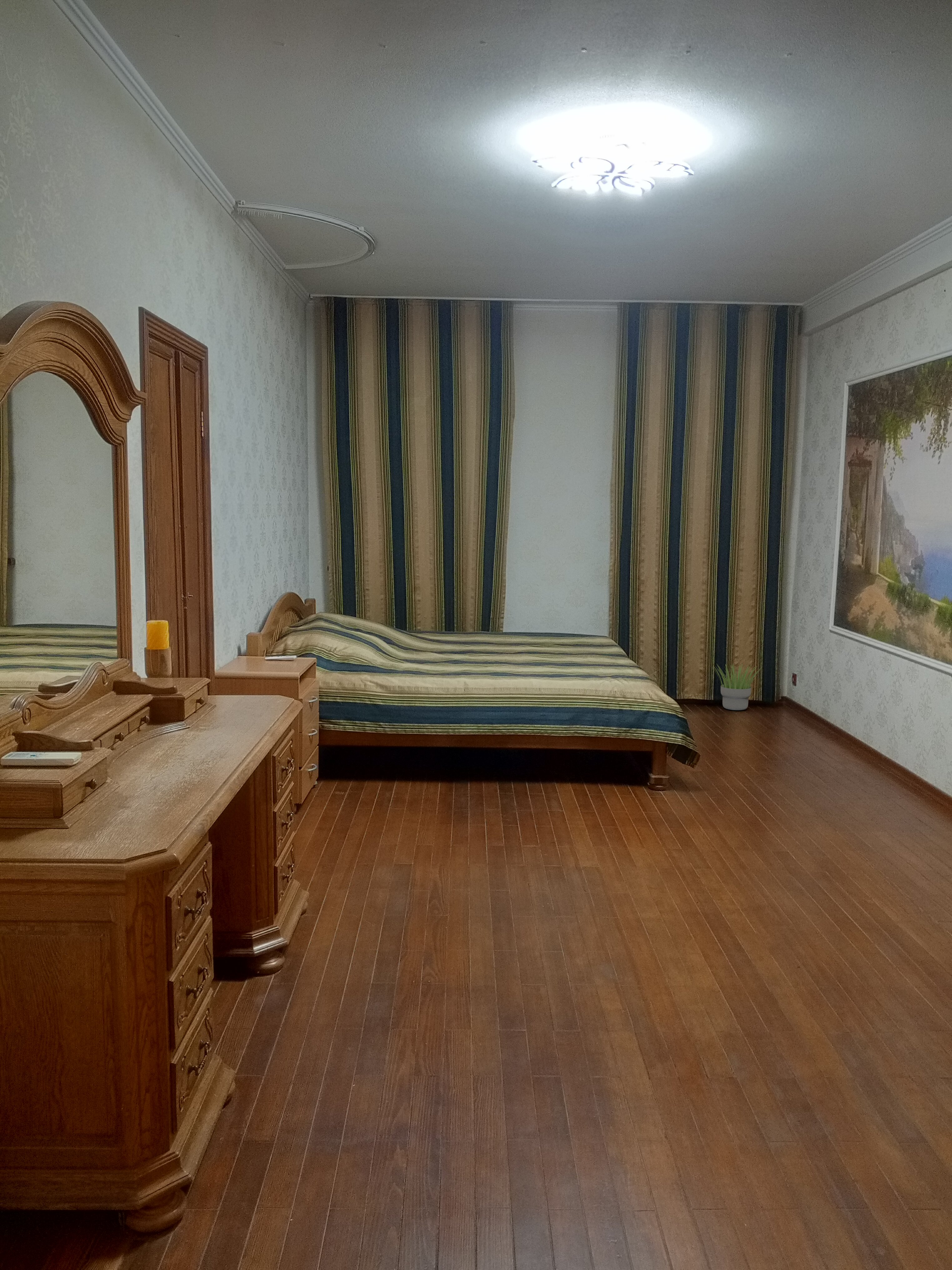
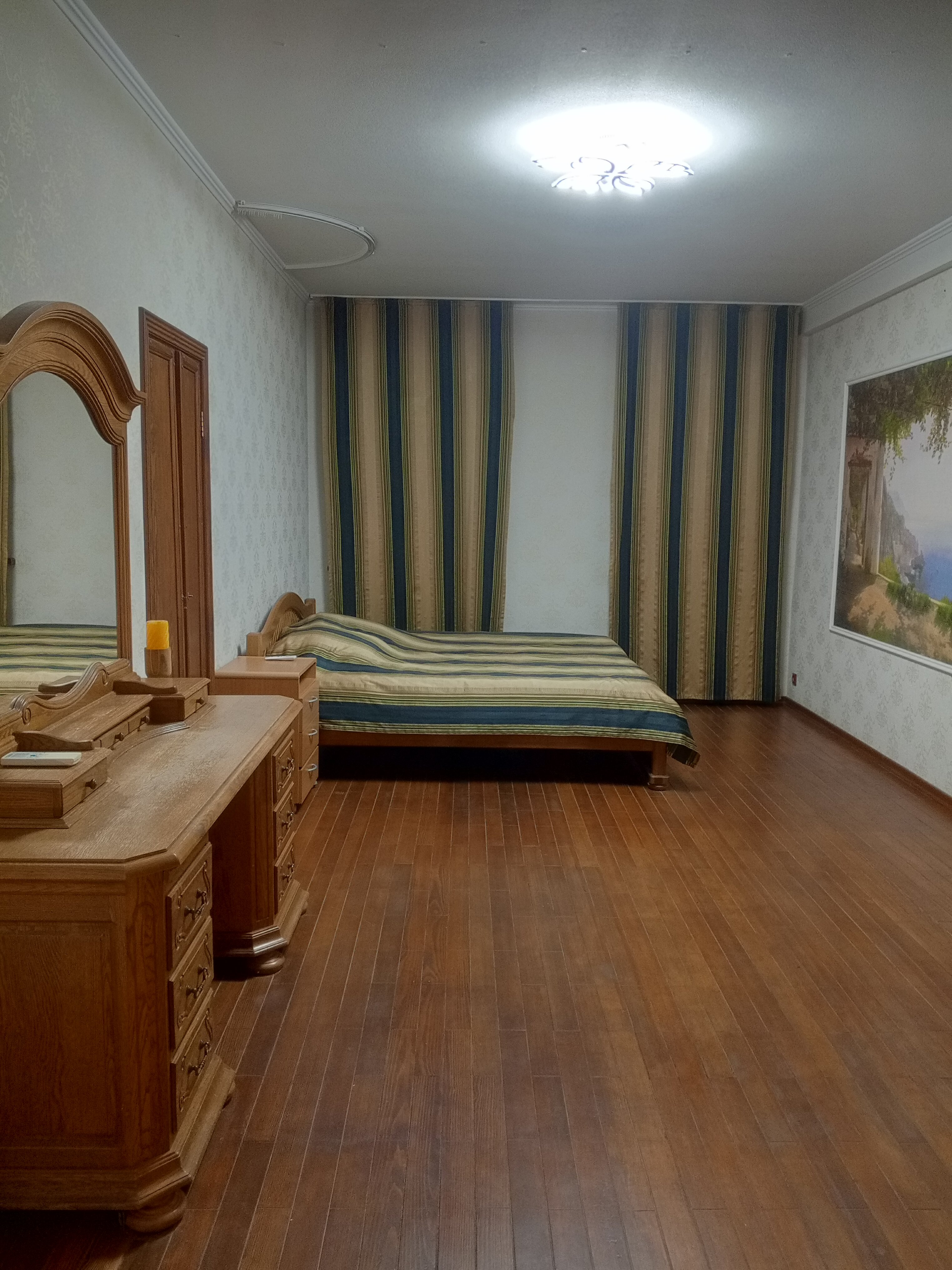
- potted plant [712,663,762,711]
